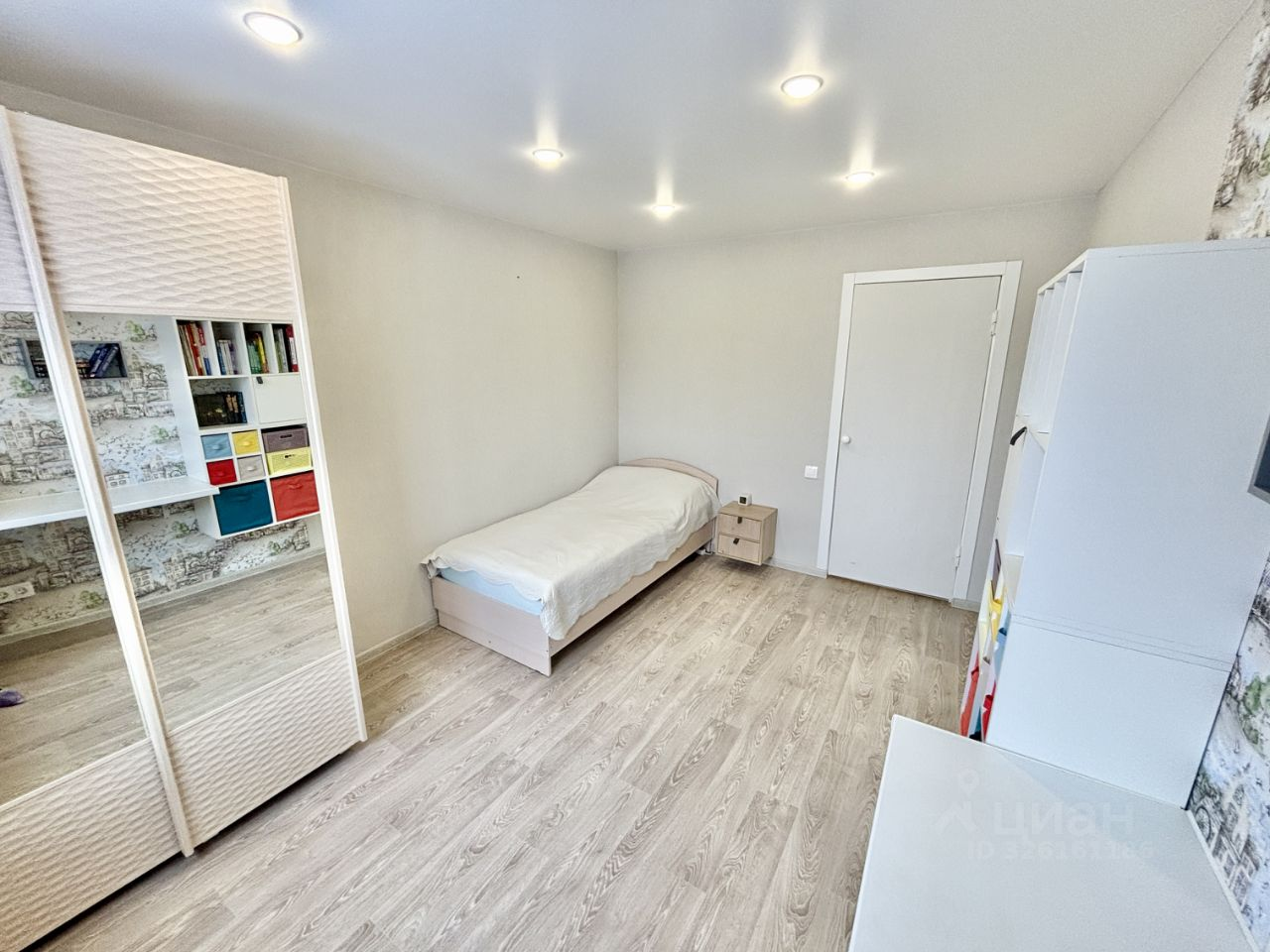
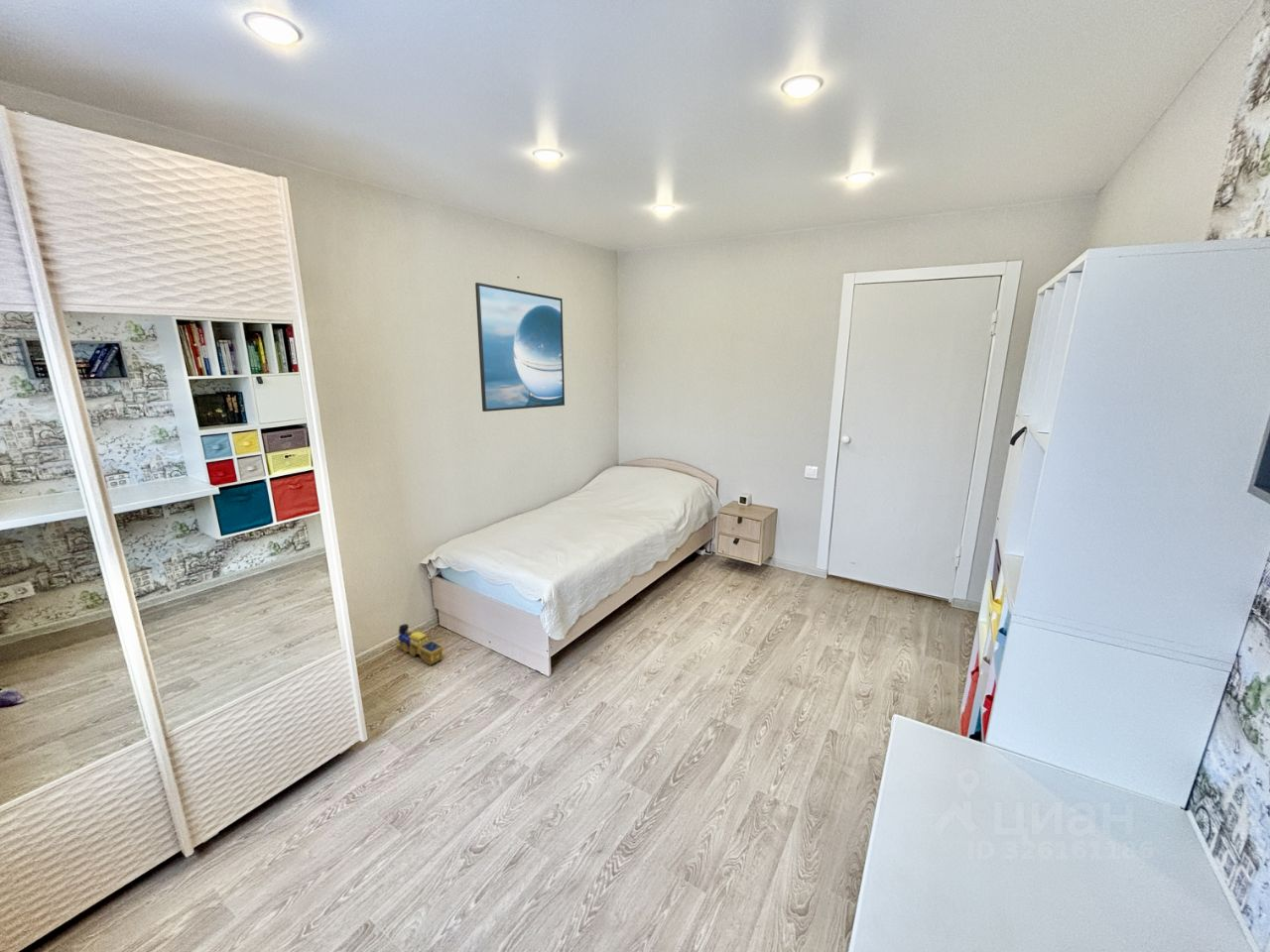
+ toy train [396,623,445,666]
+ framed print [474,282,566,413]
